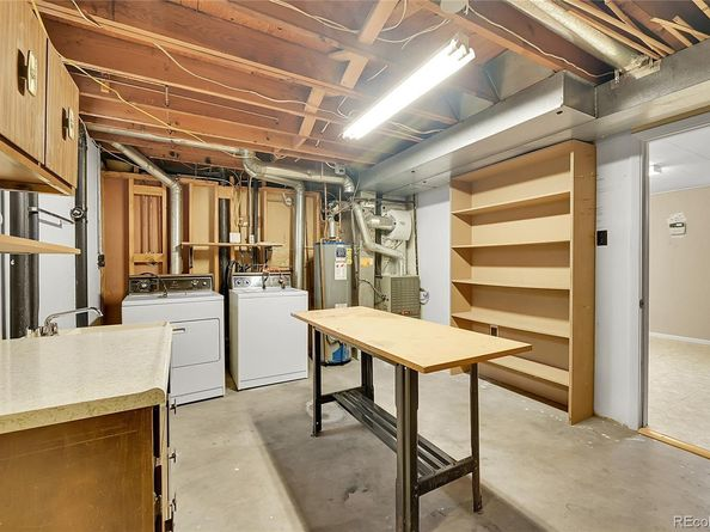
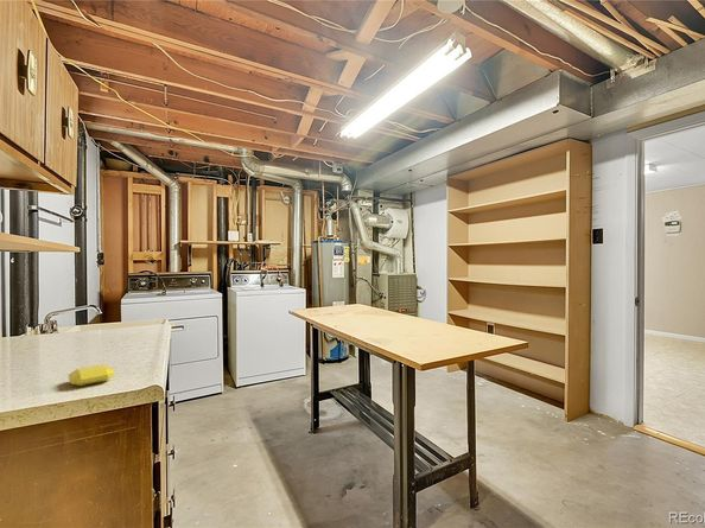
+ soap bar [68,363,116,387]
